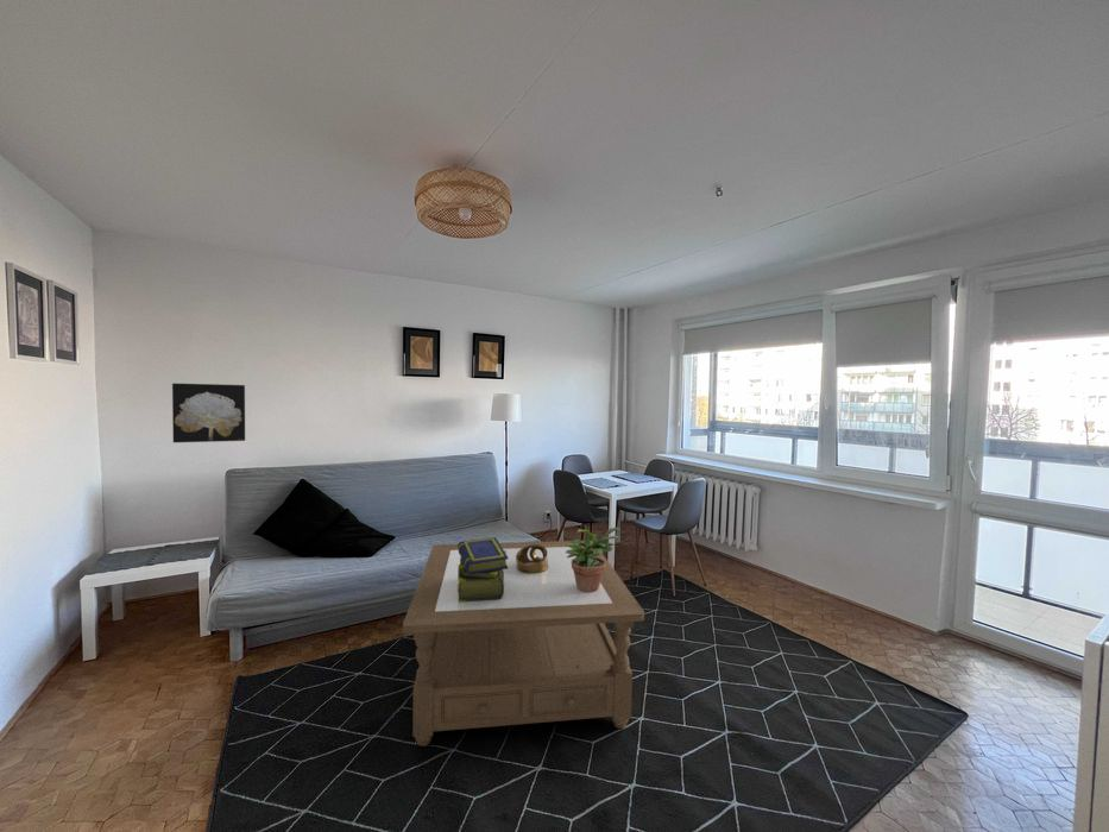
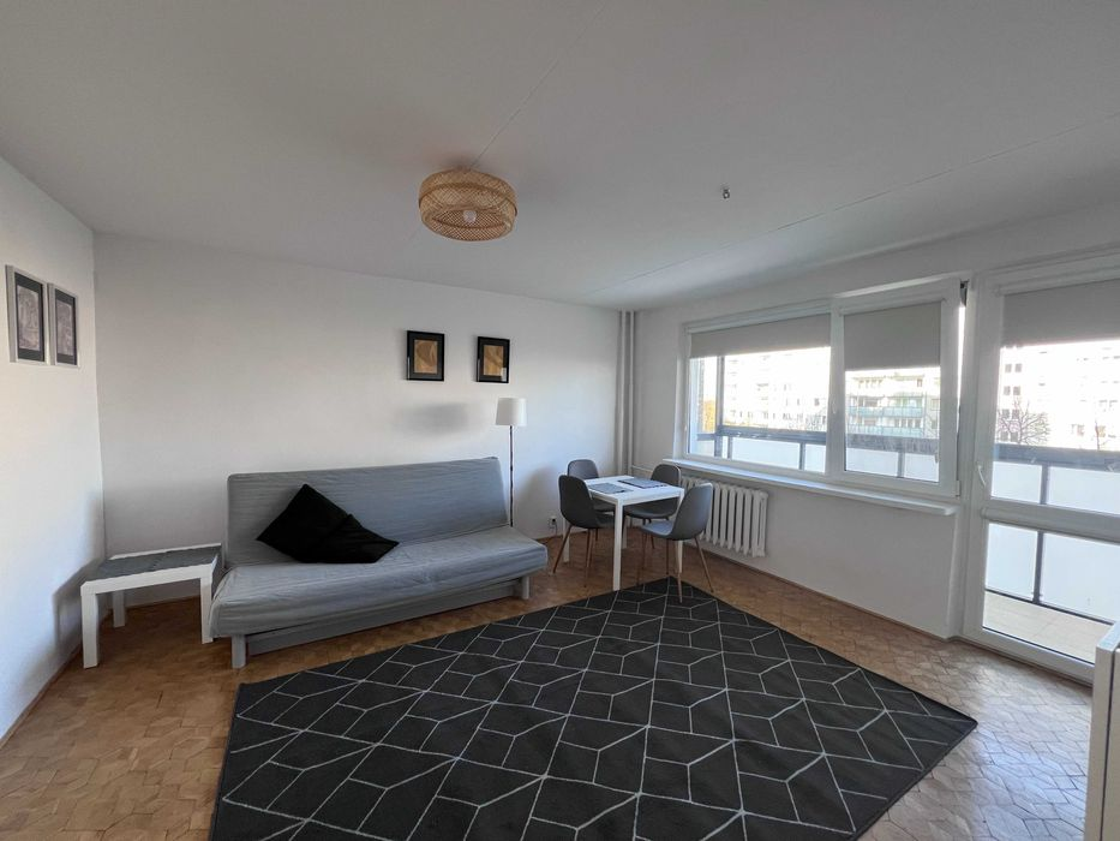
- stack of books [456,536,509,603]
- wall art [171,383,246,443]
- potted plant [566,527,622,592]
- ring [516,544,548,574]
- coffee table [402,540,645,748]
